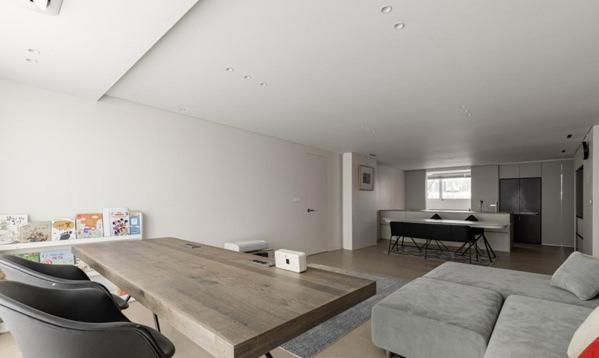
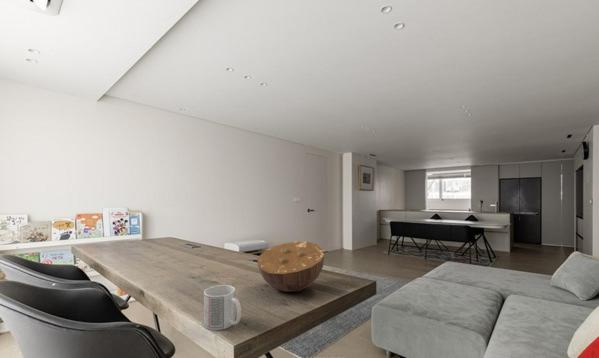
+ mug [203,284,242,331]
+ bowl [256,241,325,293]
